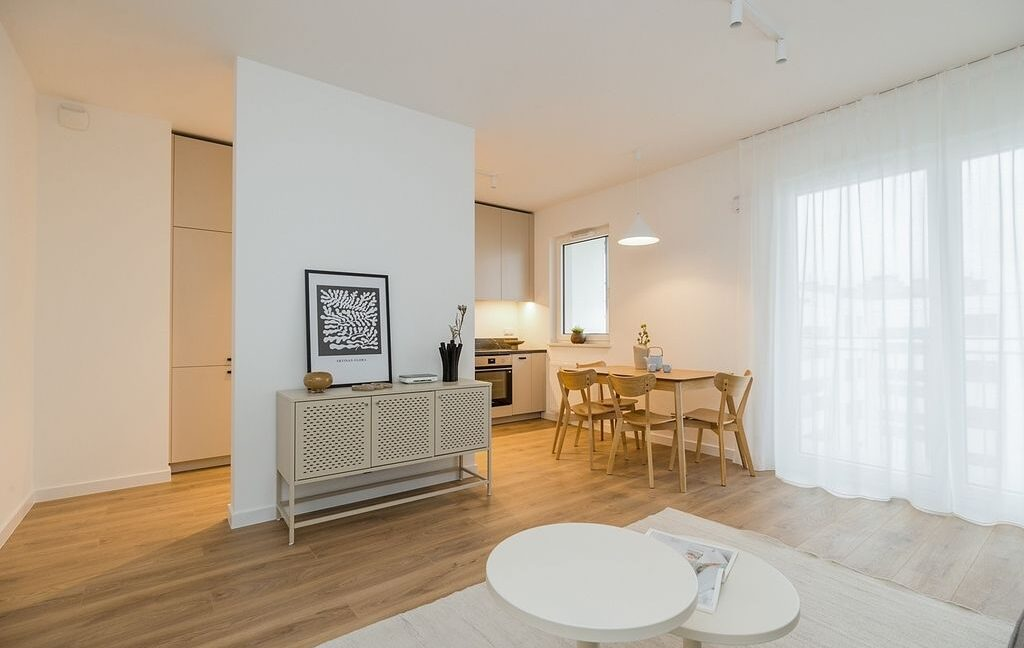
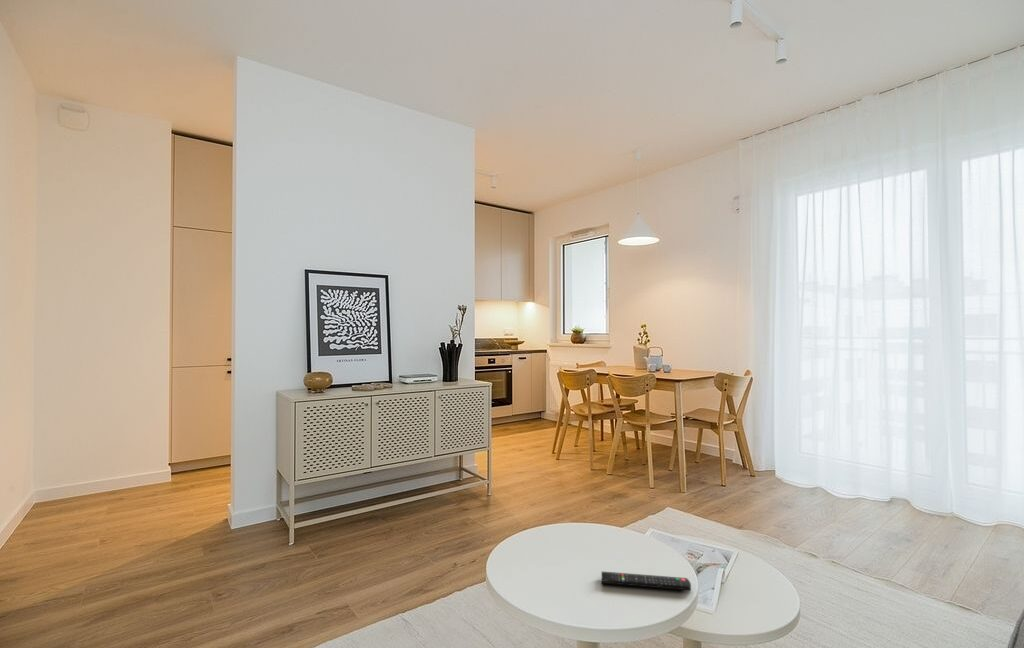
+ remote control [601,570,692,591]
